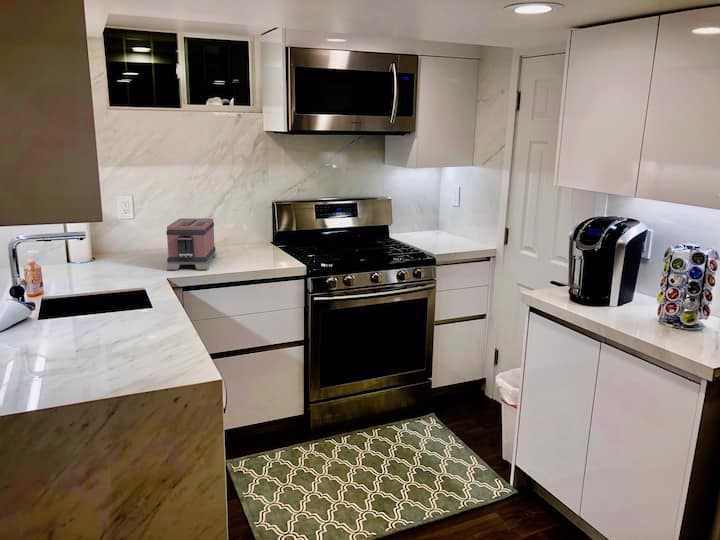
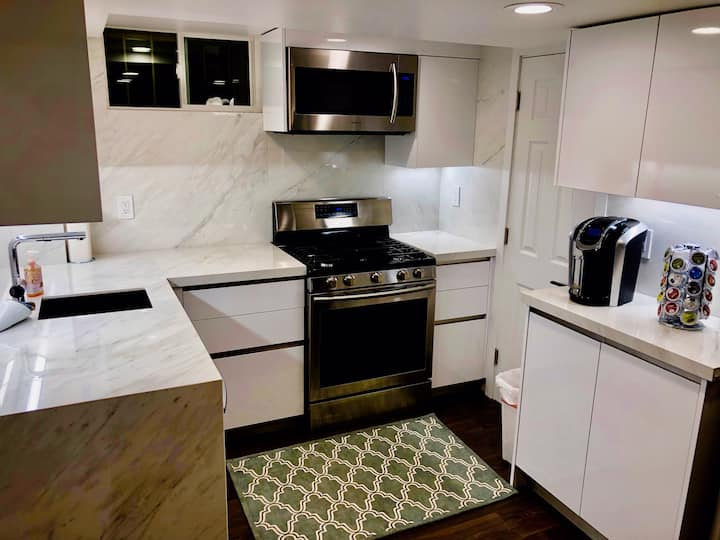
- toaster [165,217,218,271]
